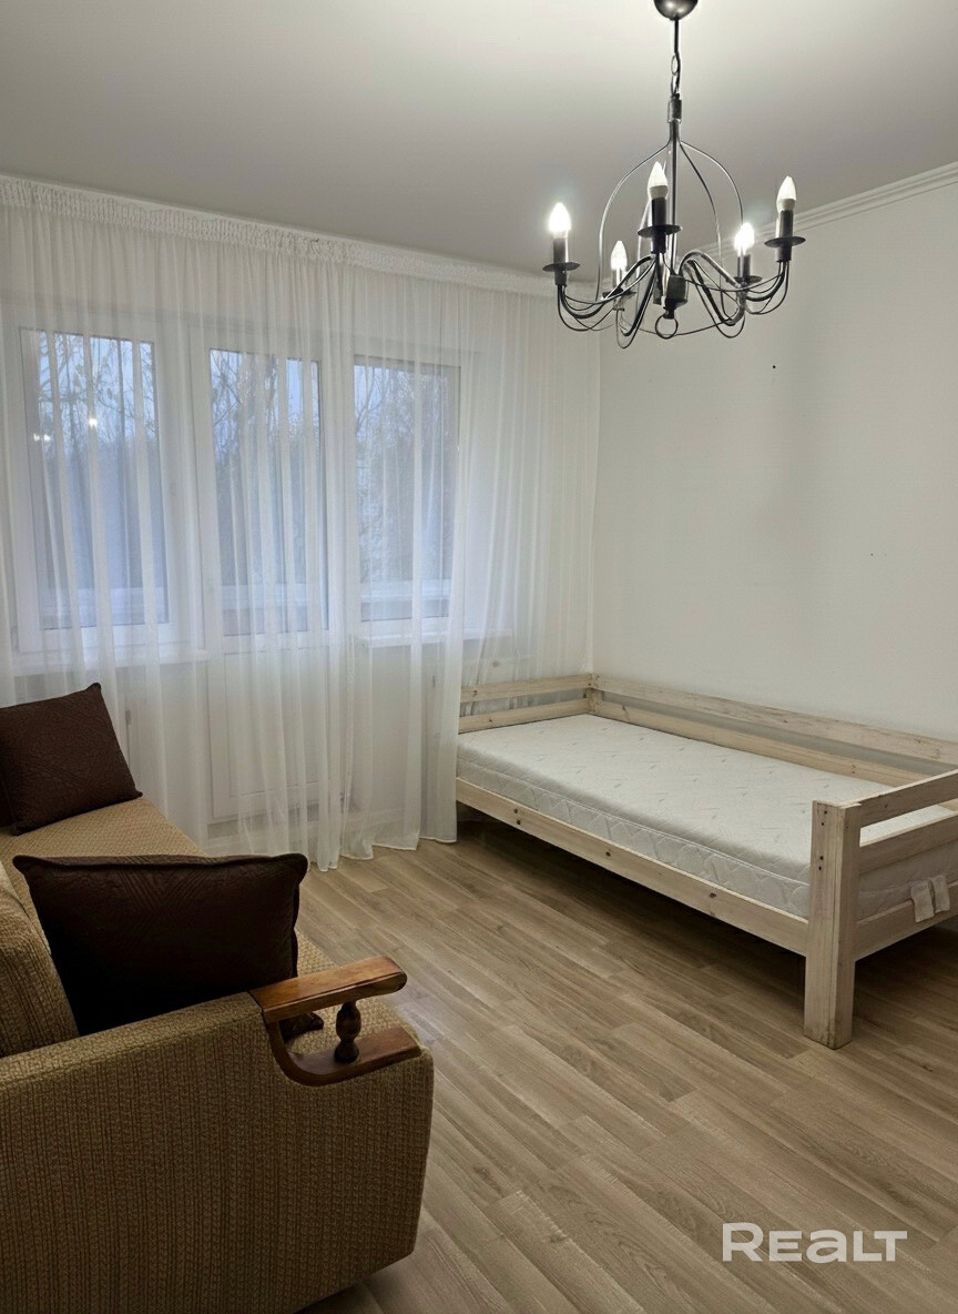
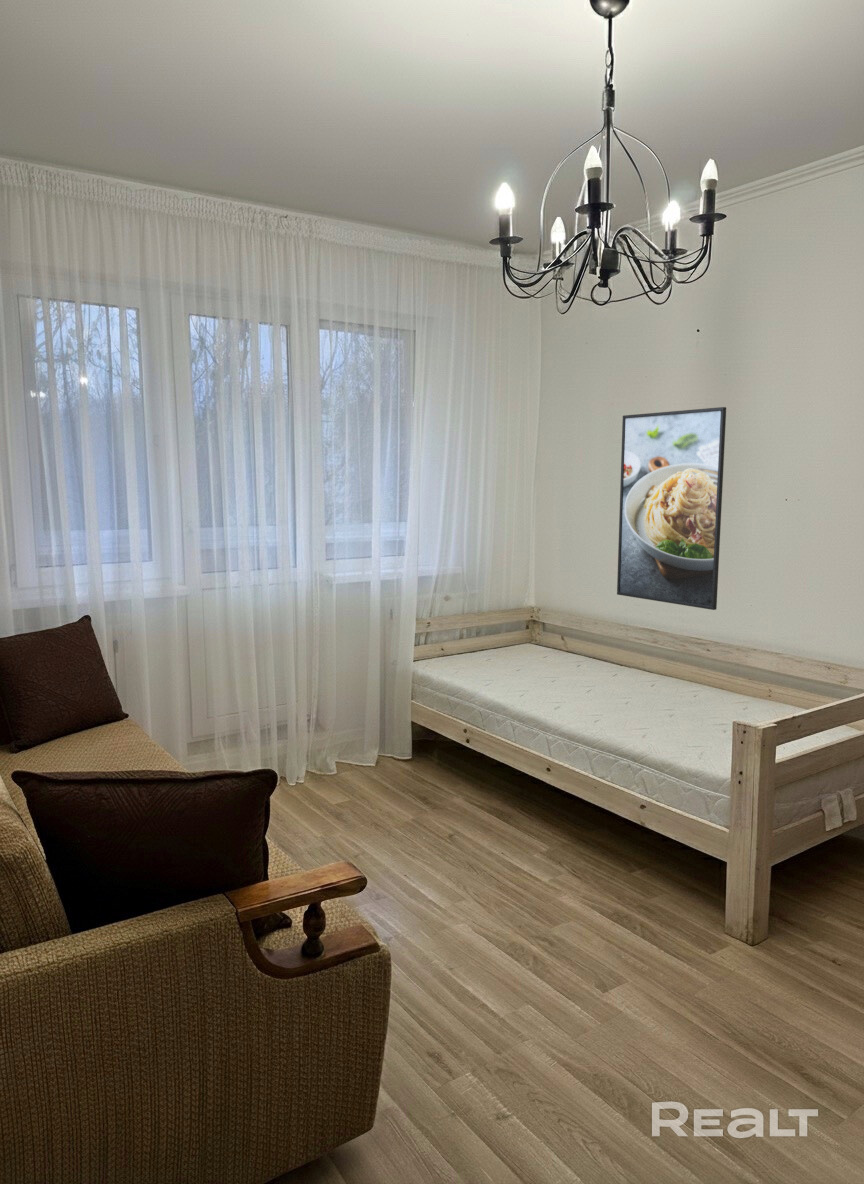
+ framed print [616,406,727,611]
